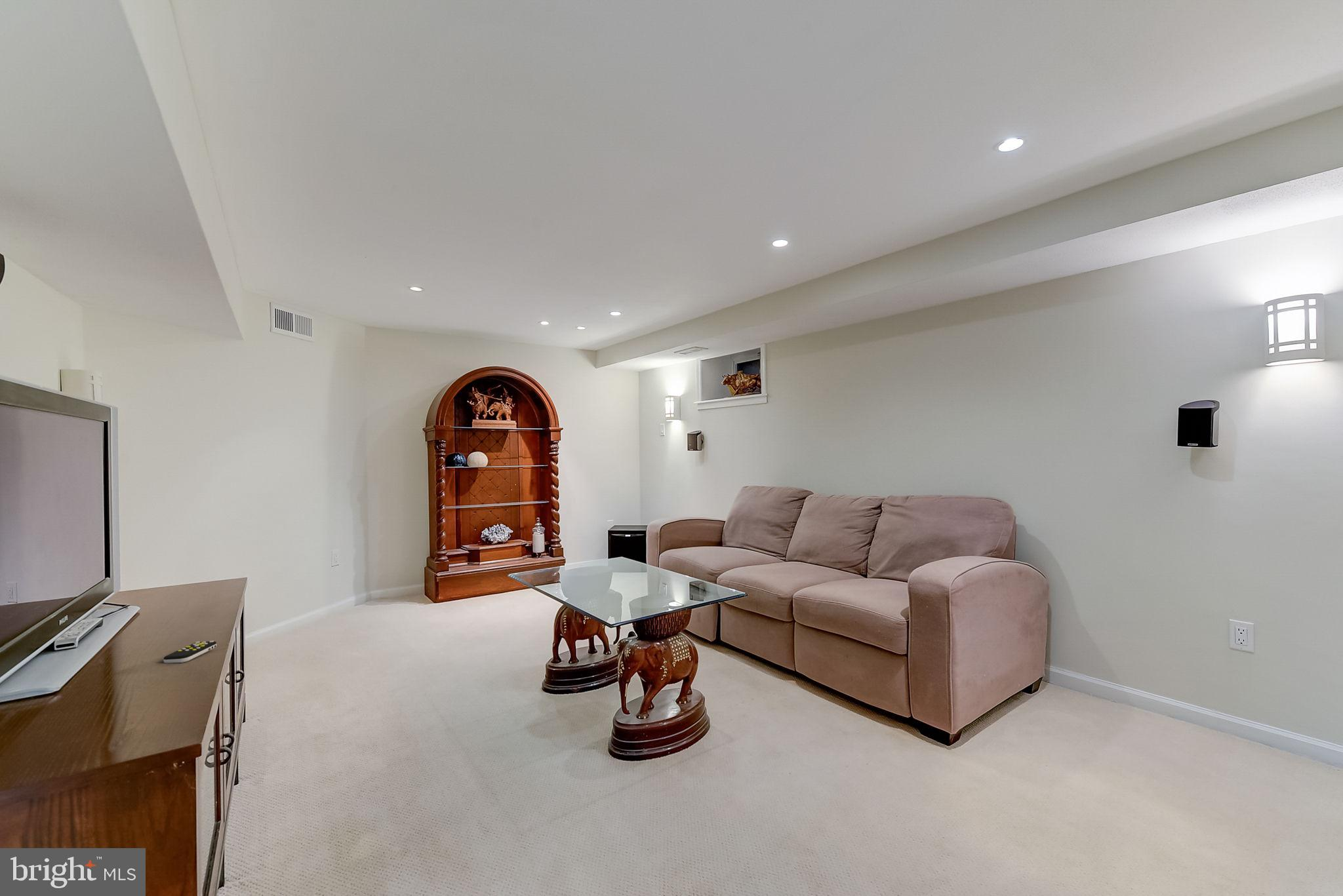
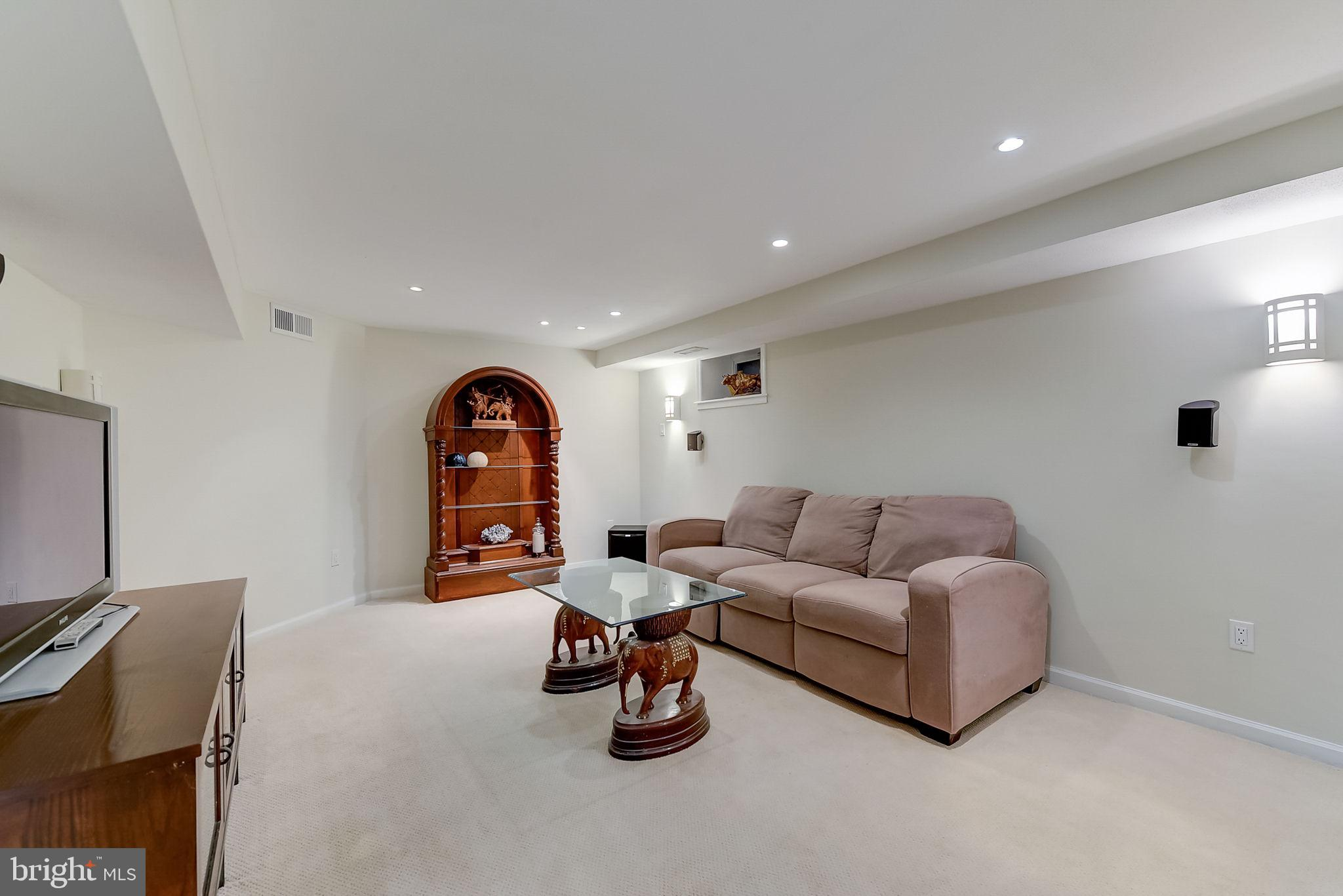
- remote control [163,640,217,664]
